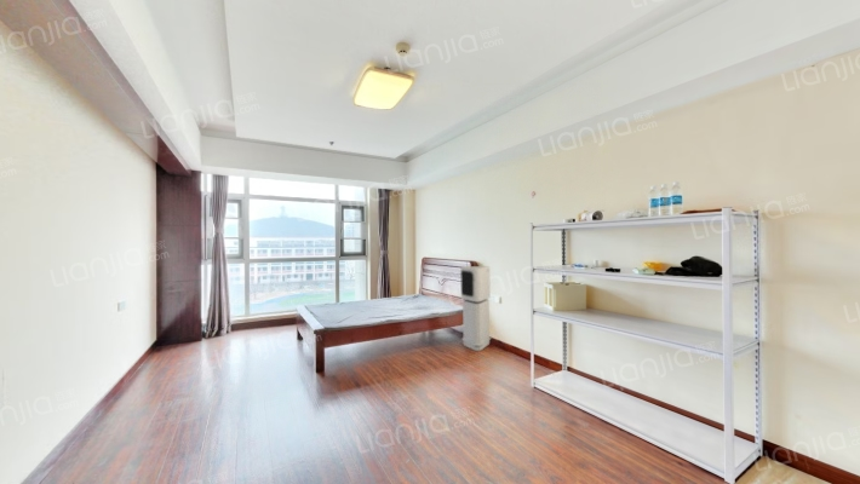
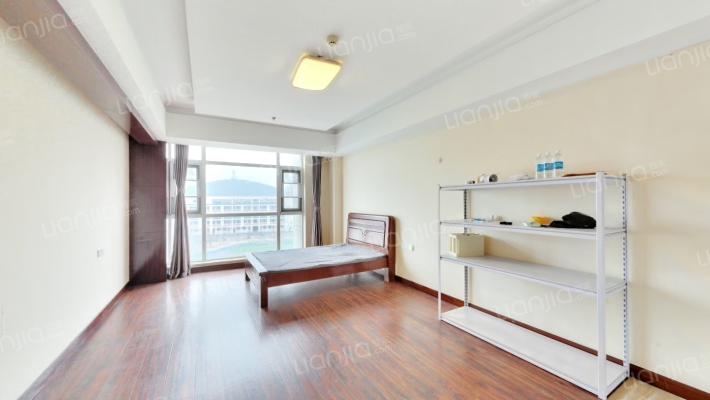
- air purifier [459,265,492,352]
